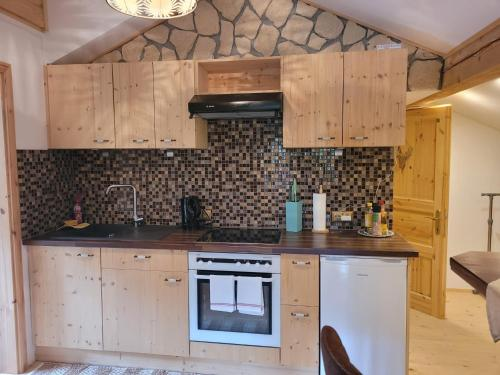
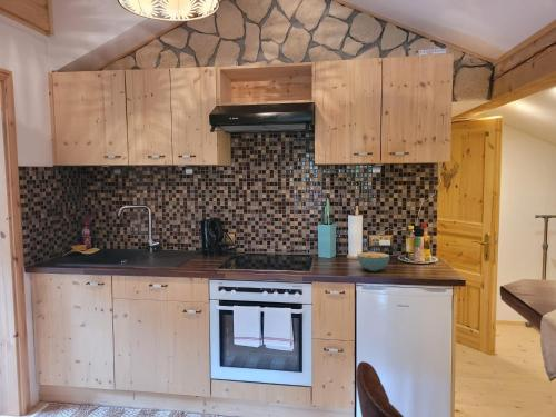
+ cereal bowl [356,251,390,272]
